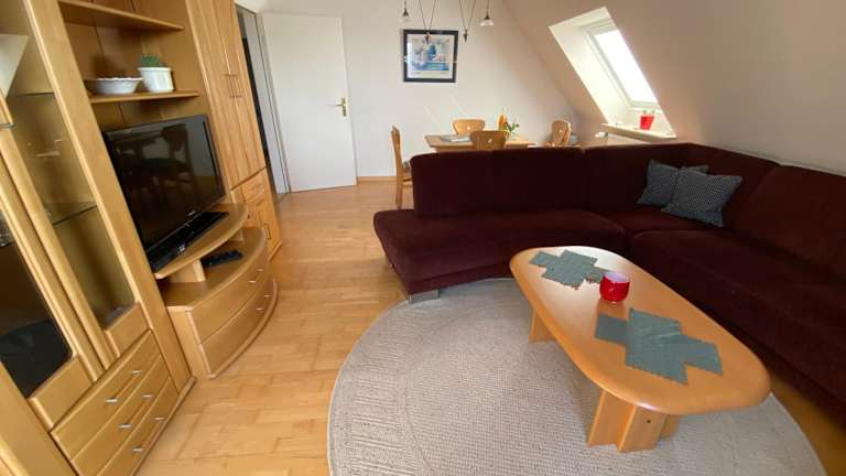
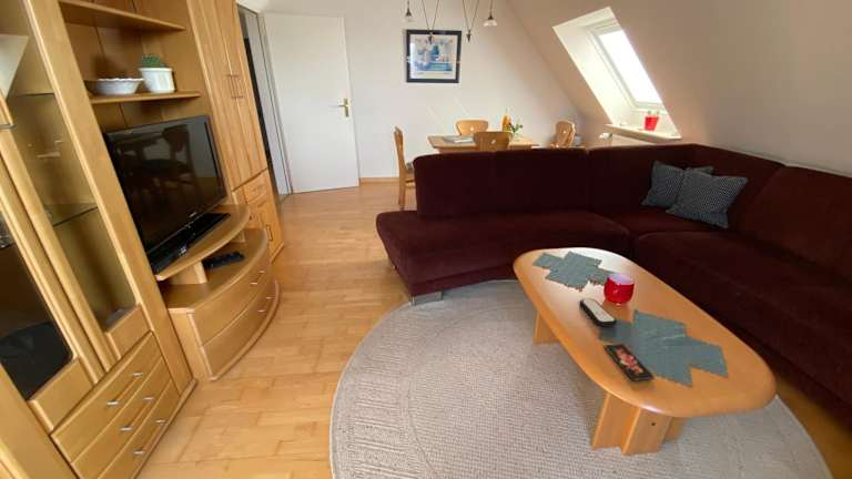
+ remote control [579,297,618,328]
+ smartphone [604,343,656,383]
